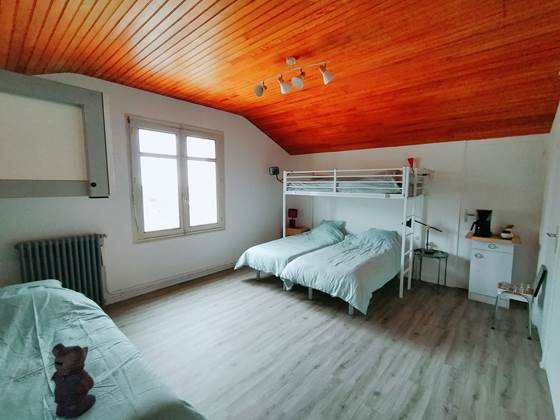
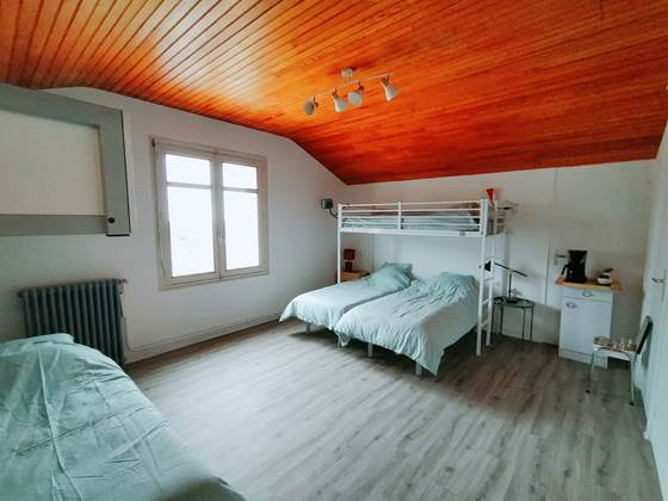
- bear [49,342,97,419]
